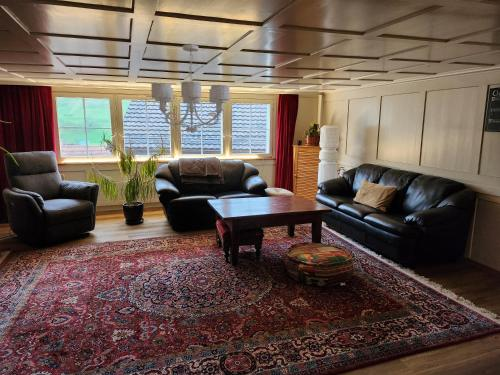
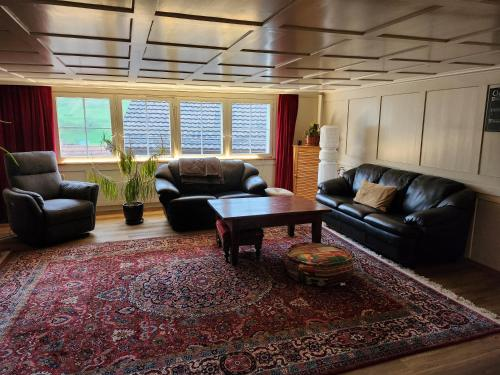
- chandelier [150,44,231,134]
